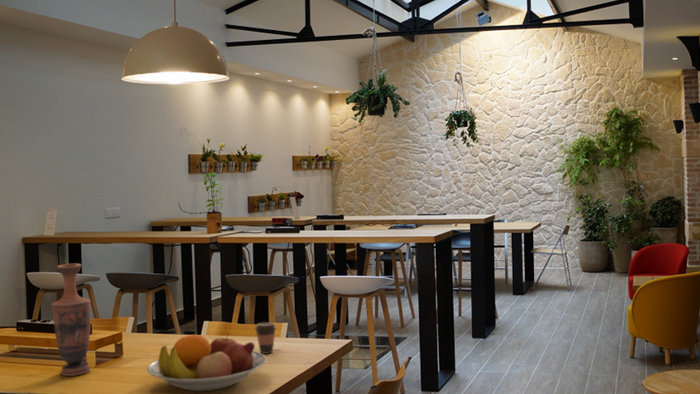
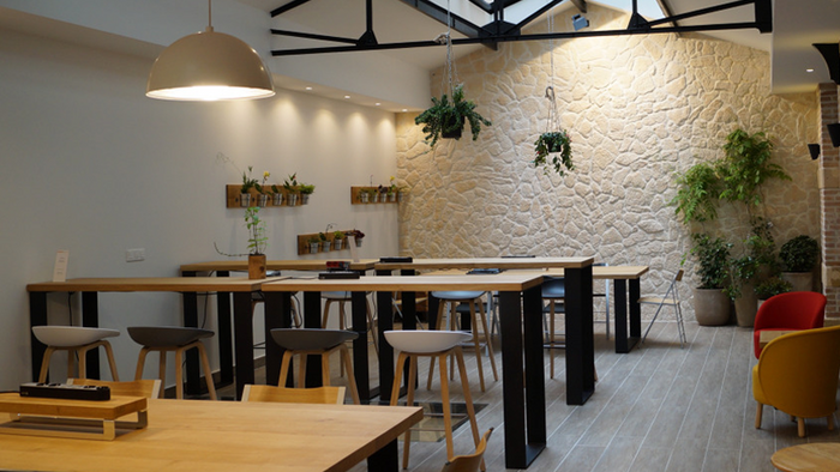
- fruit bowl [146,332,267,392]
- coffee cup [254,321,278,355]
- vase [50,263,92,377]
